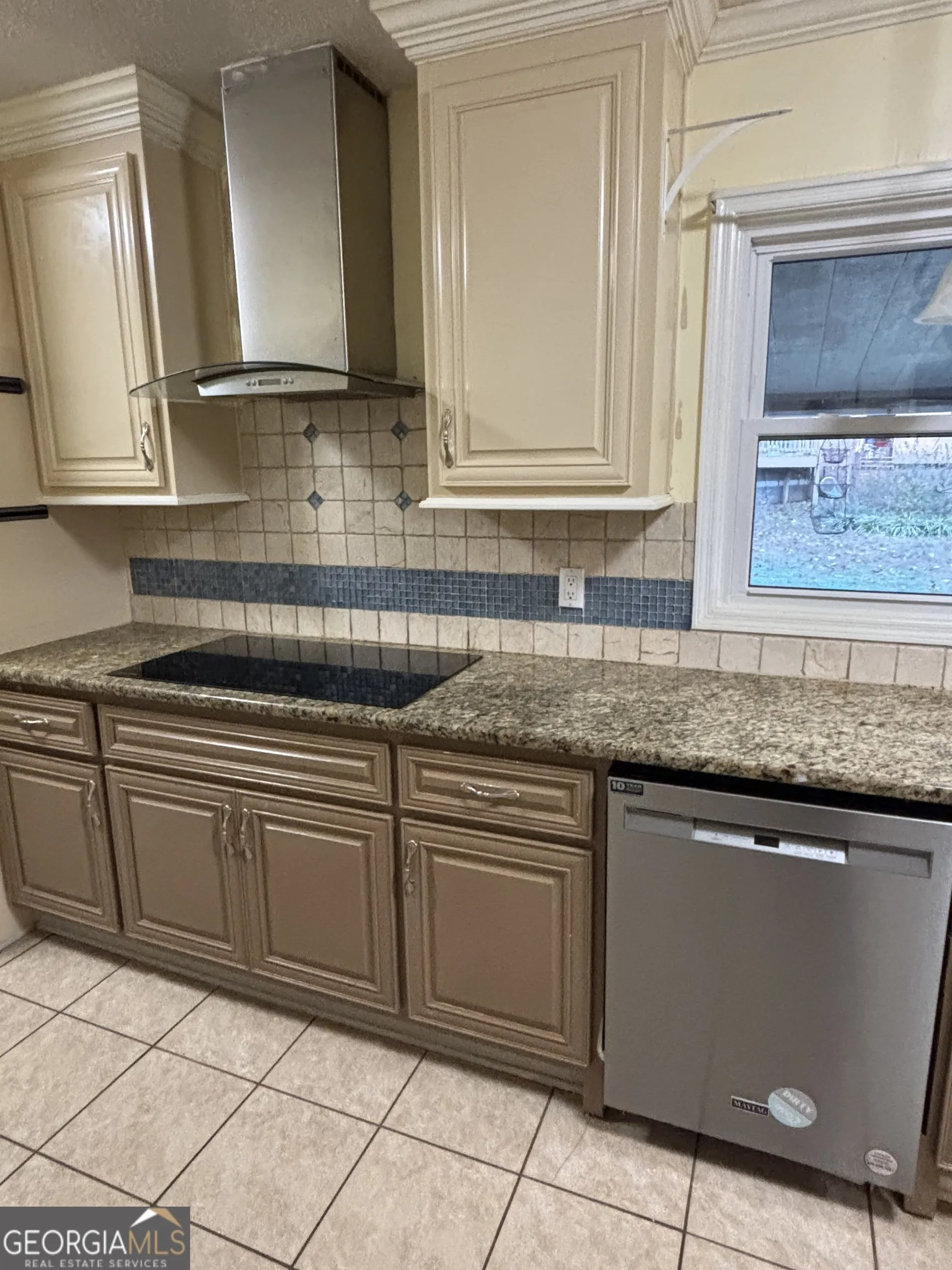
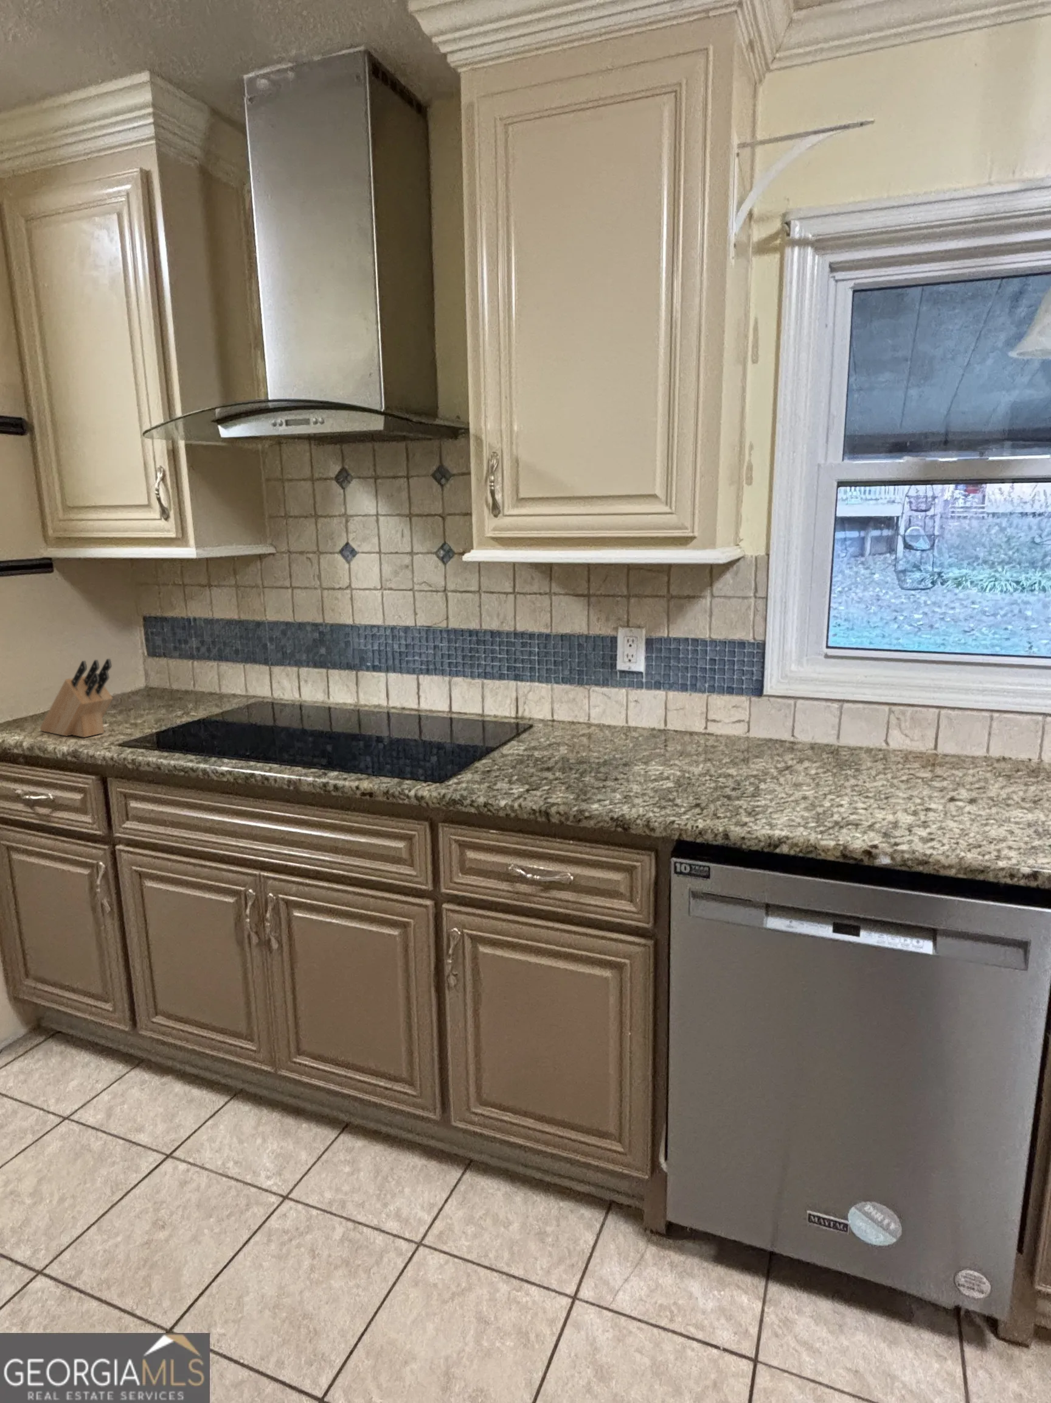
+ knife block [39,657,114,738]
